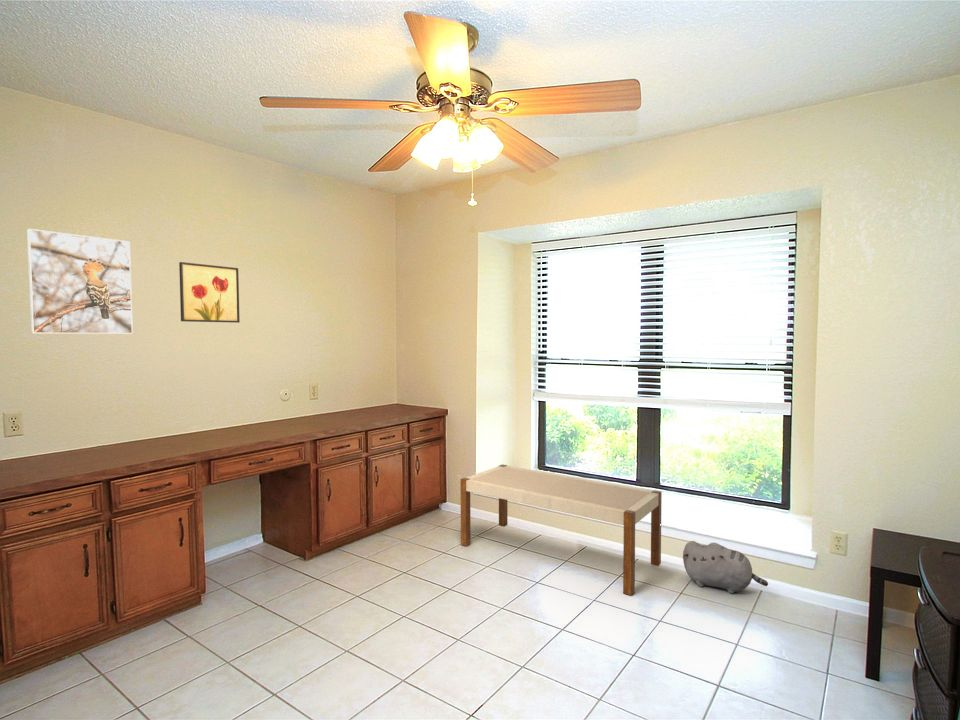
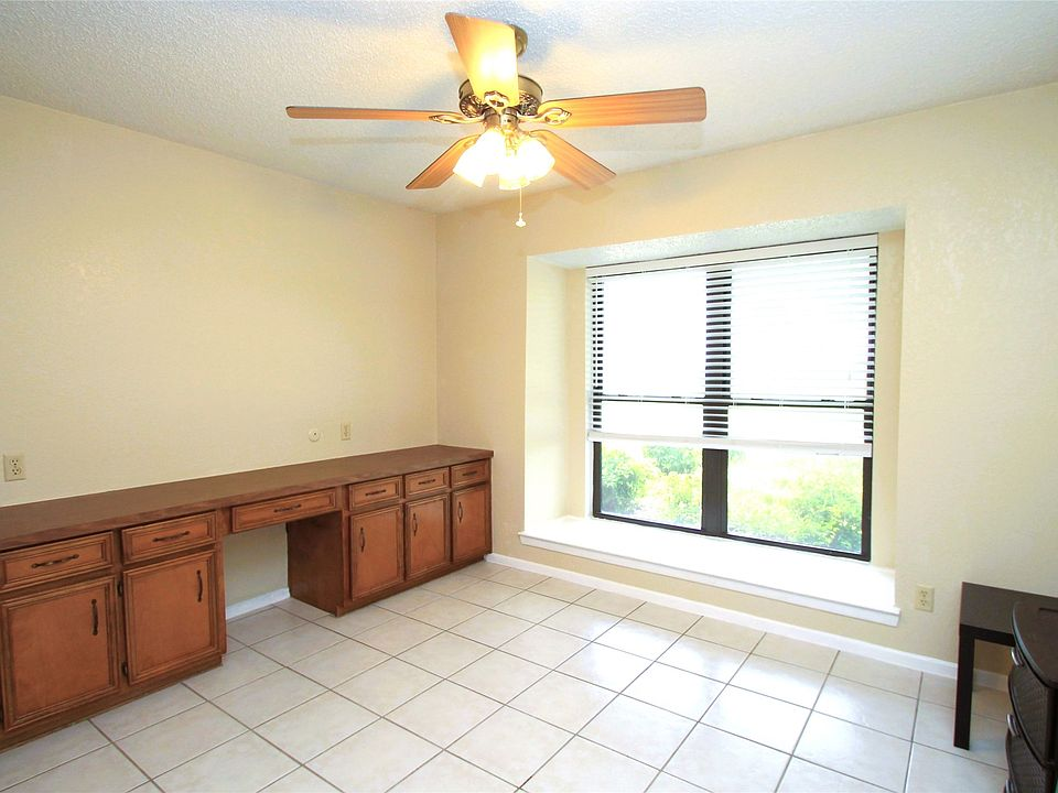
- plush toy [682,540,769,594]
- wall art [178,261,241,324]
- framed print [26,228,134,335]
- bench [459,463,663,597]
